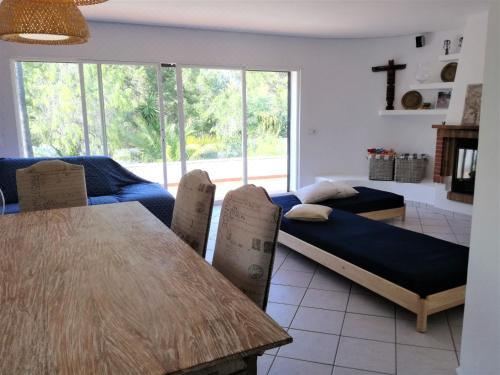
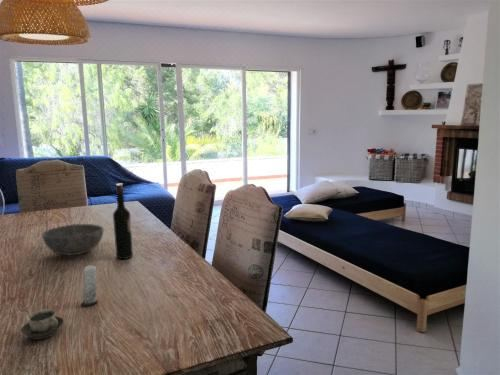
+ cup [20,308,65,341]
+ wine bottle [112,183,134,260]
+ bowl [41,223,105,256]
+ candle [79,264,99,307]
